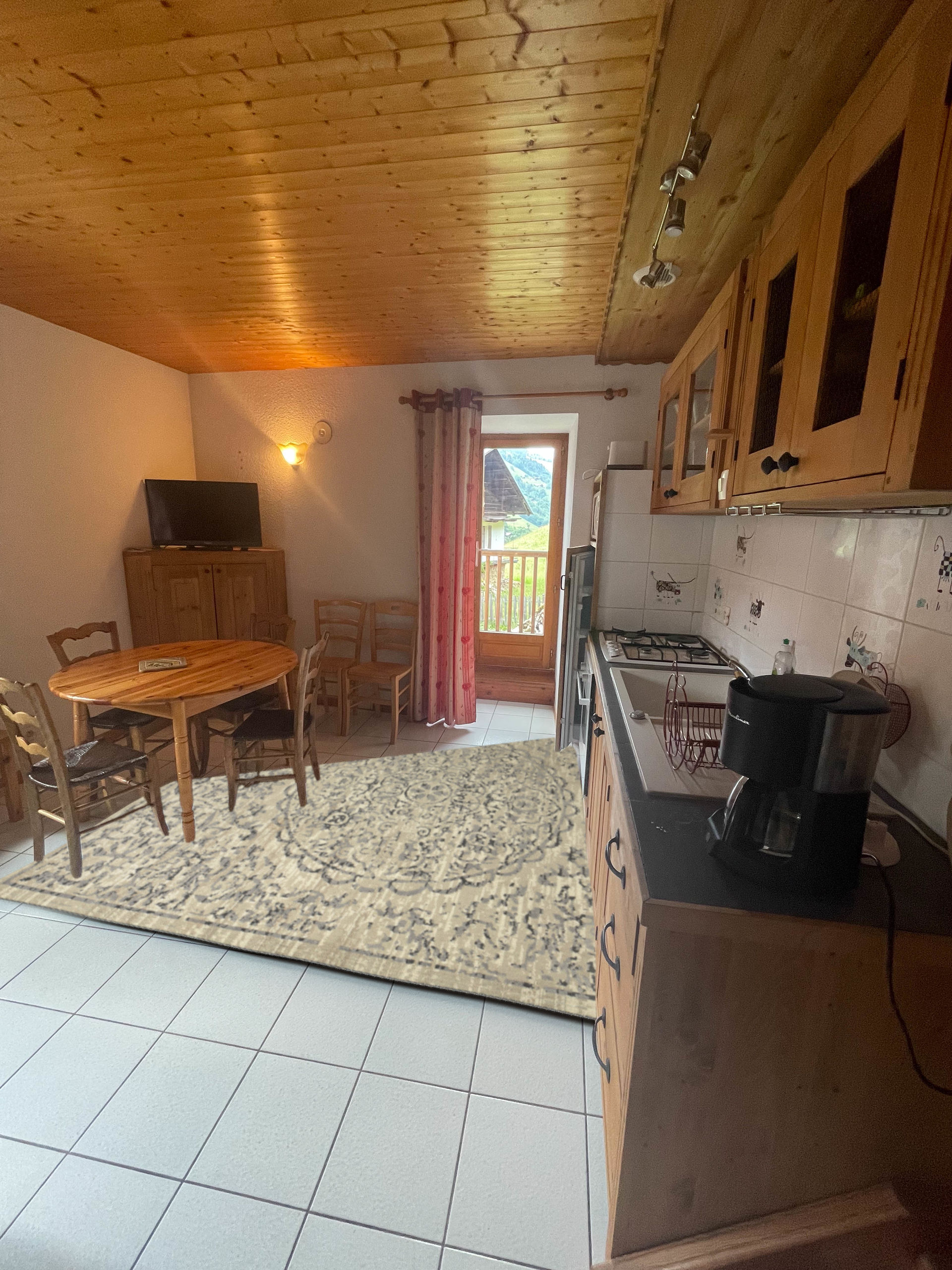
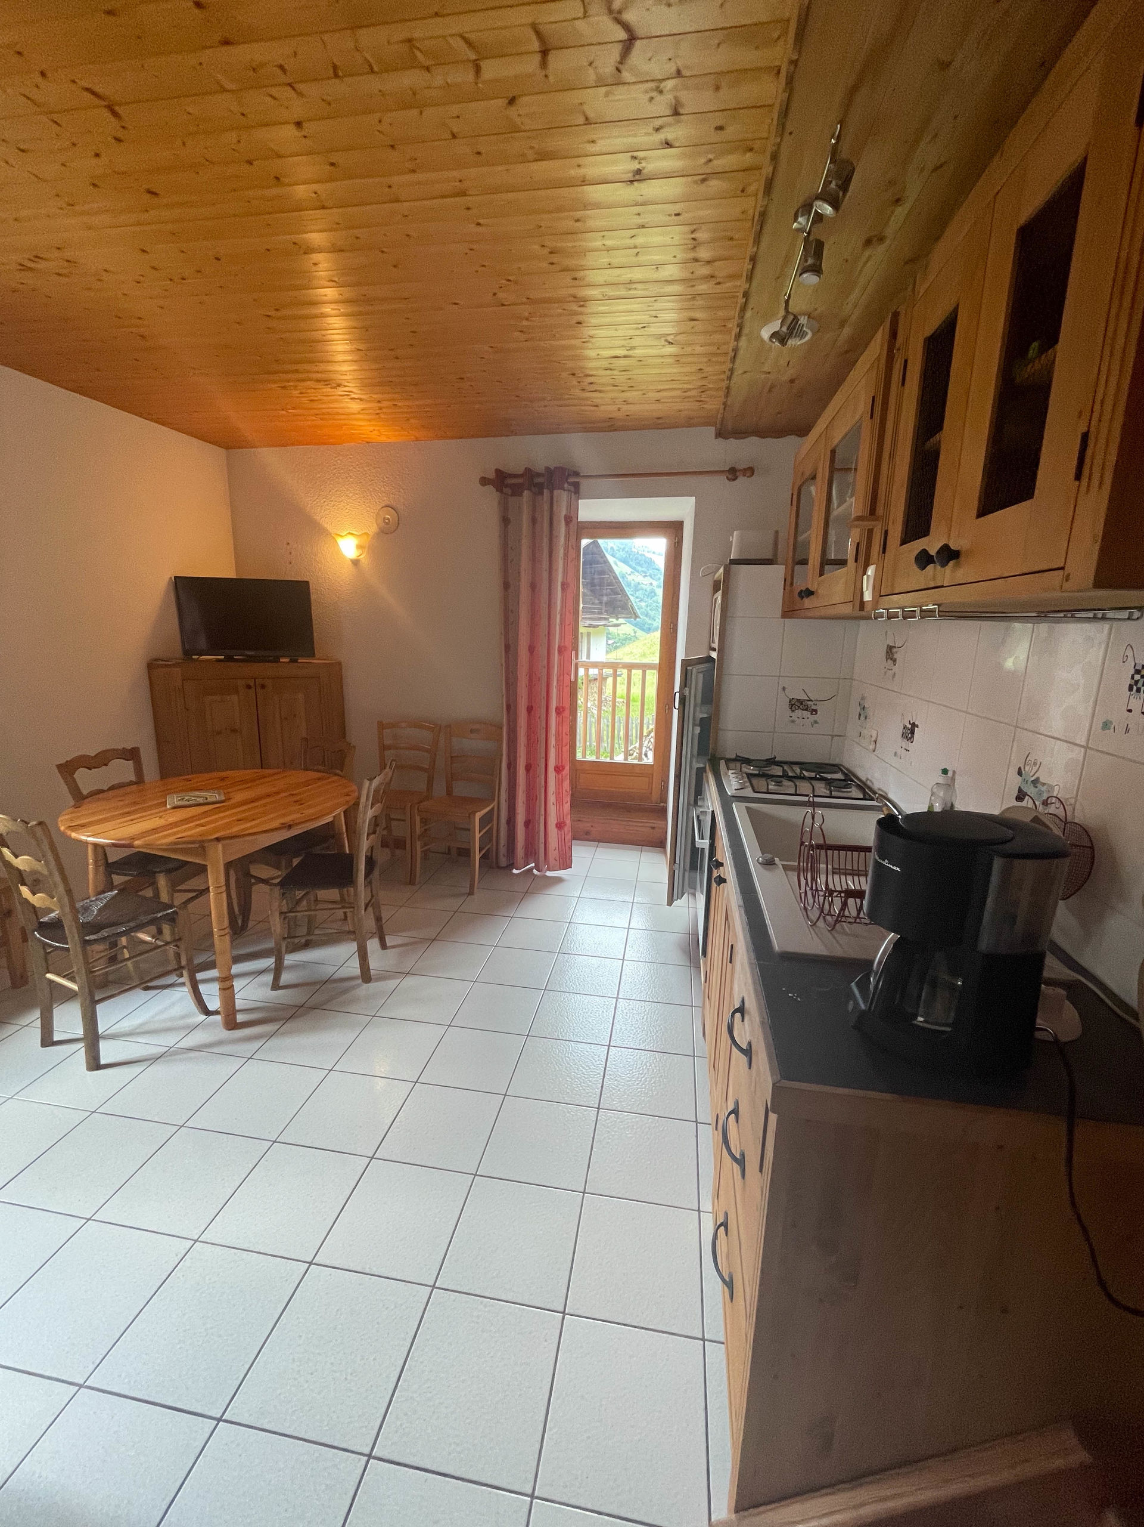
- rug [0,737,597,1021]
